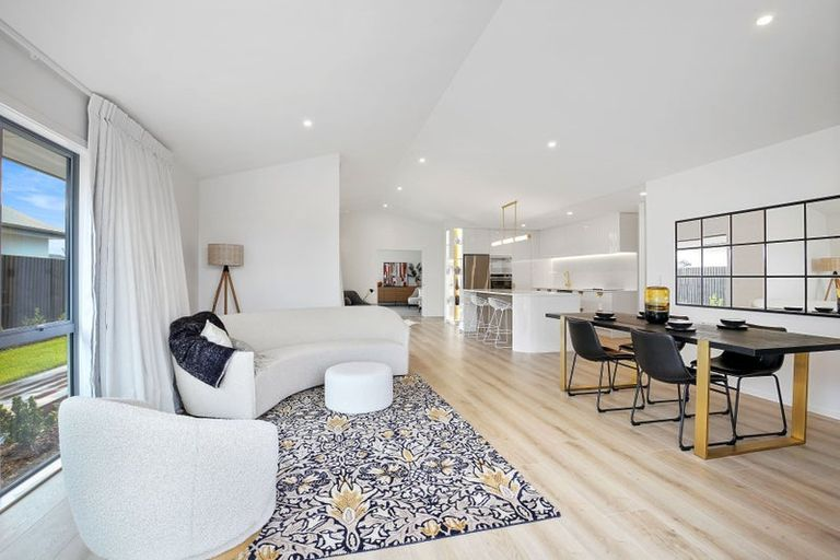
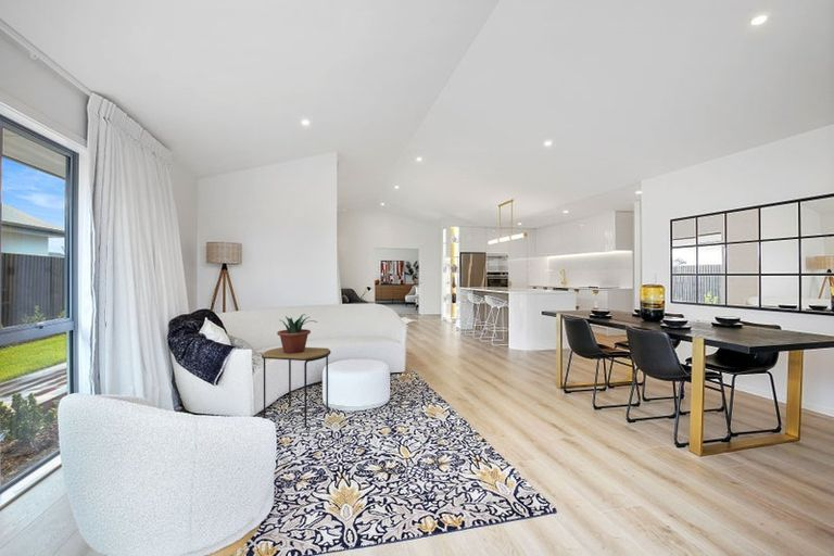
+ side table [261,346,331,428]
+ potted plant [276,313,318,354]
